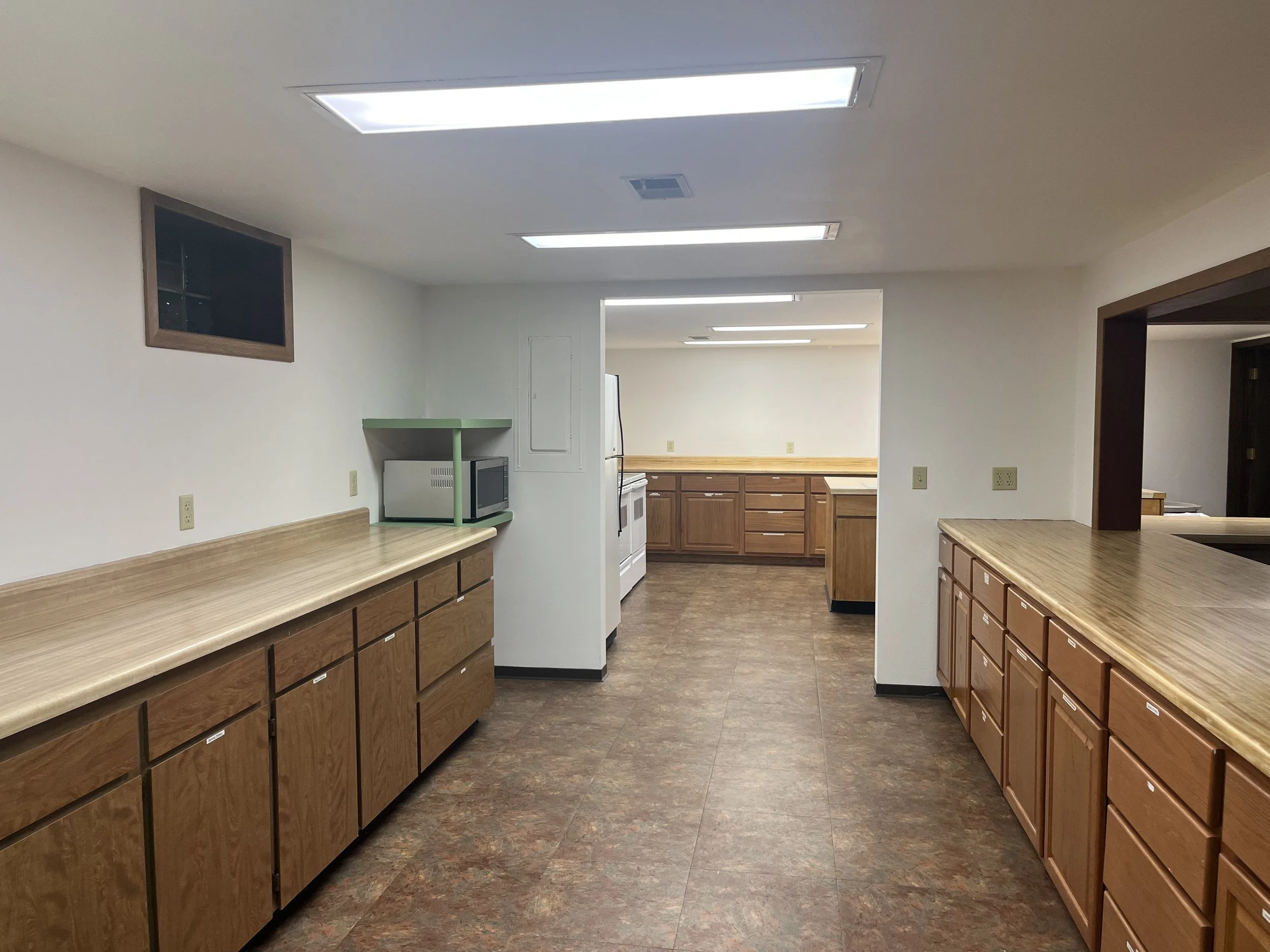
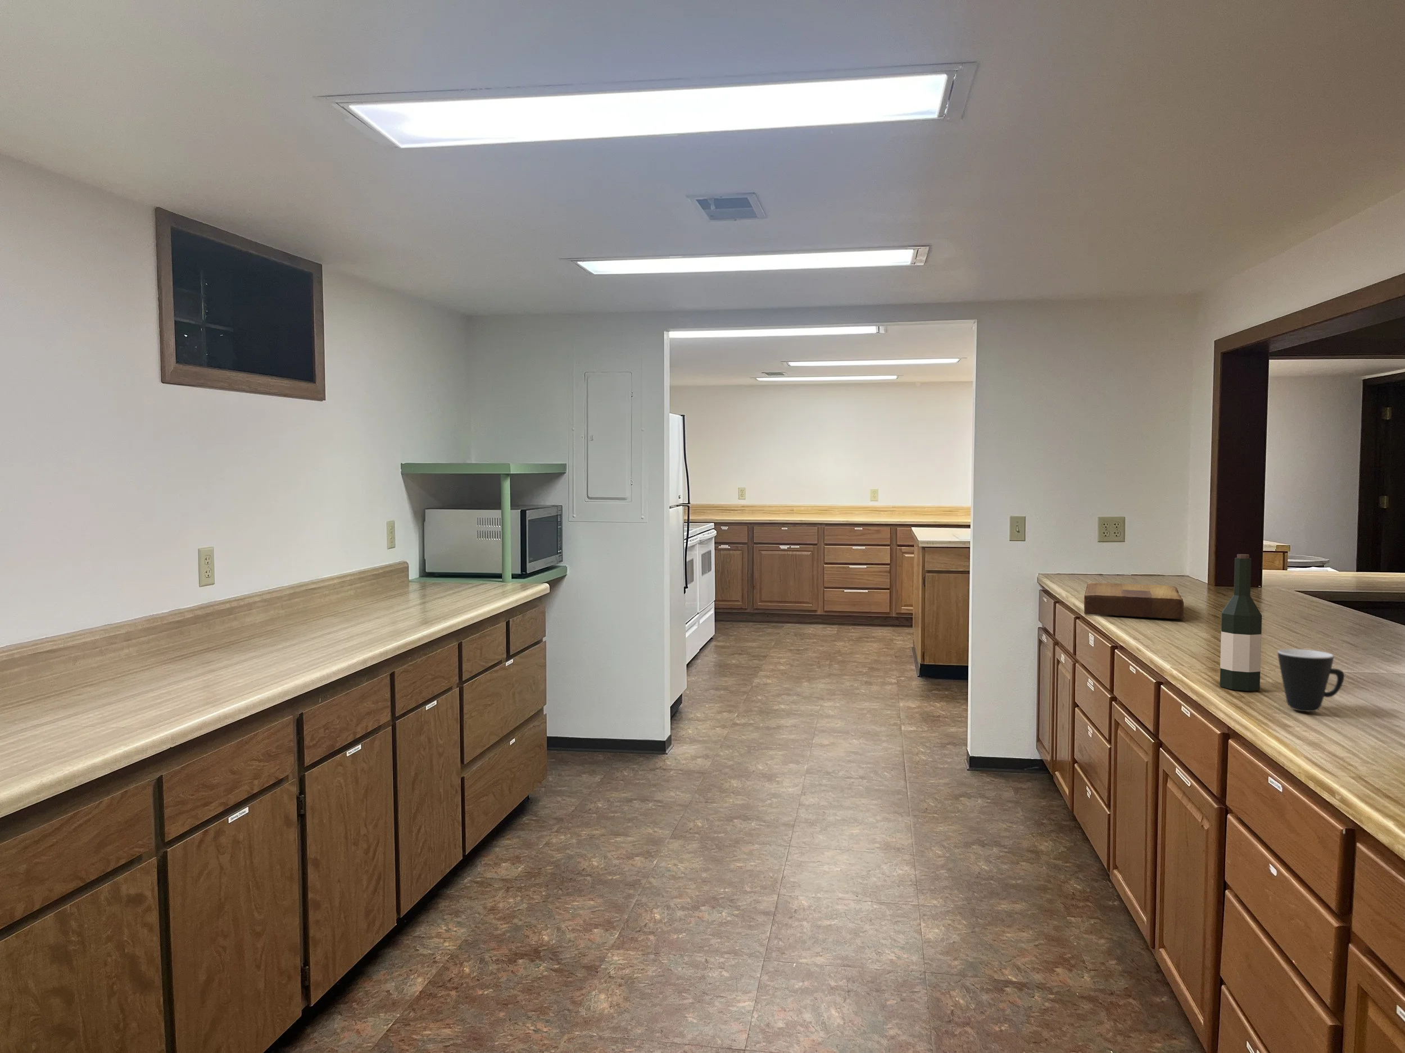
+ mug [1277,648,1345,712]
+ wine bottle [1219,554,1262,691]
+ cutting board [1083,583,1185,621]
